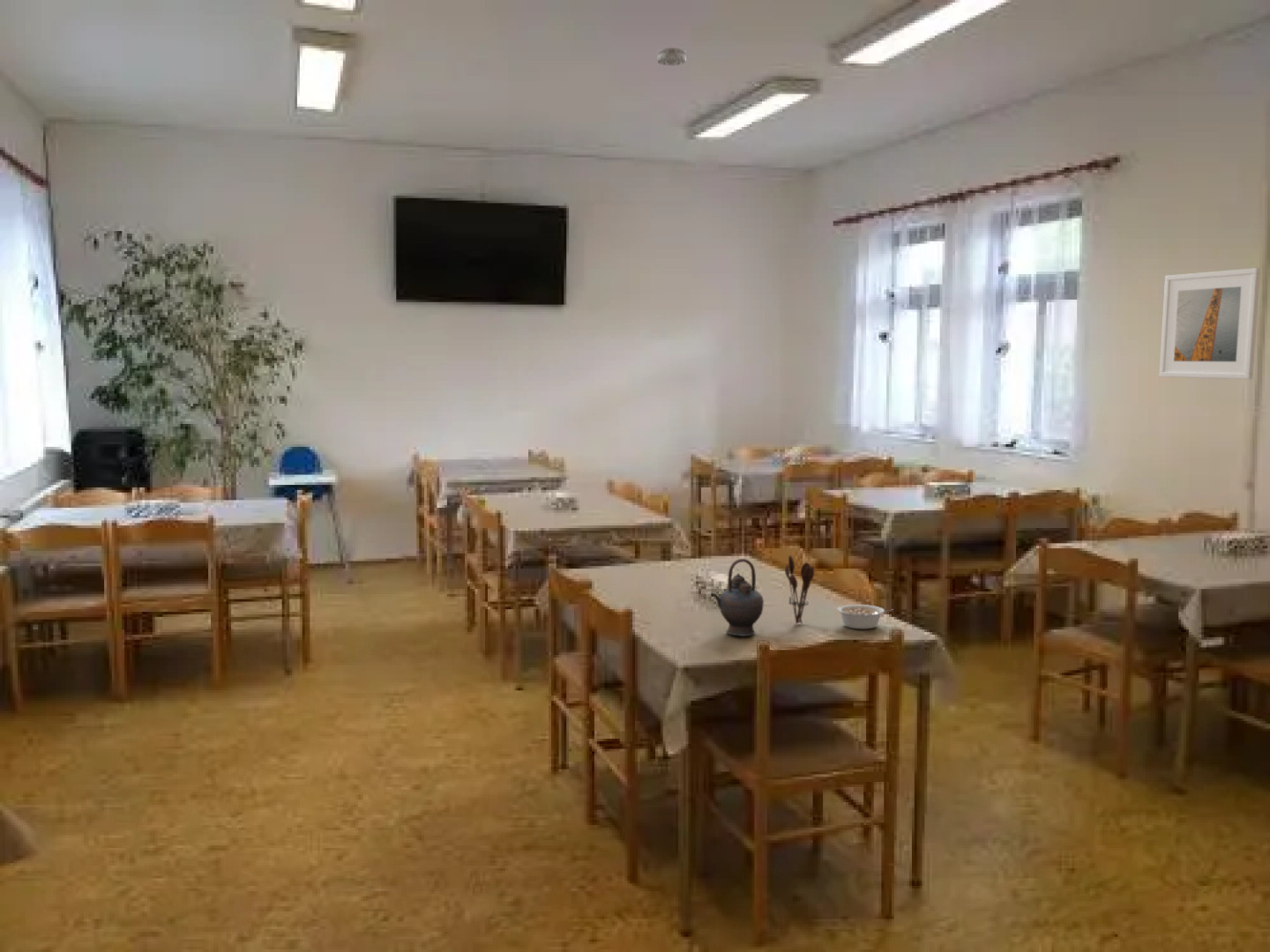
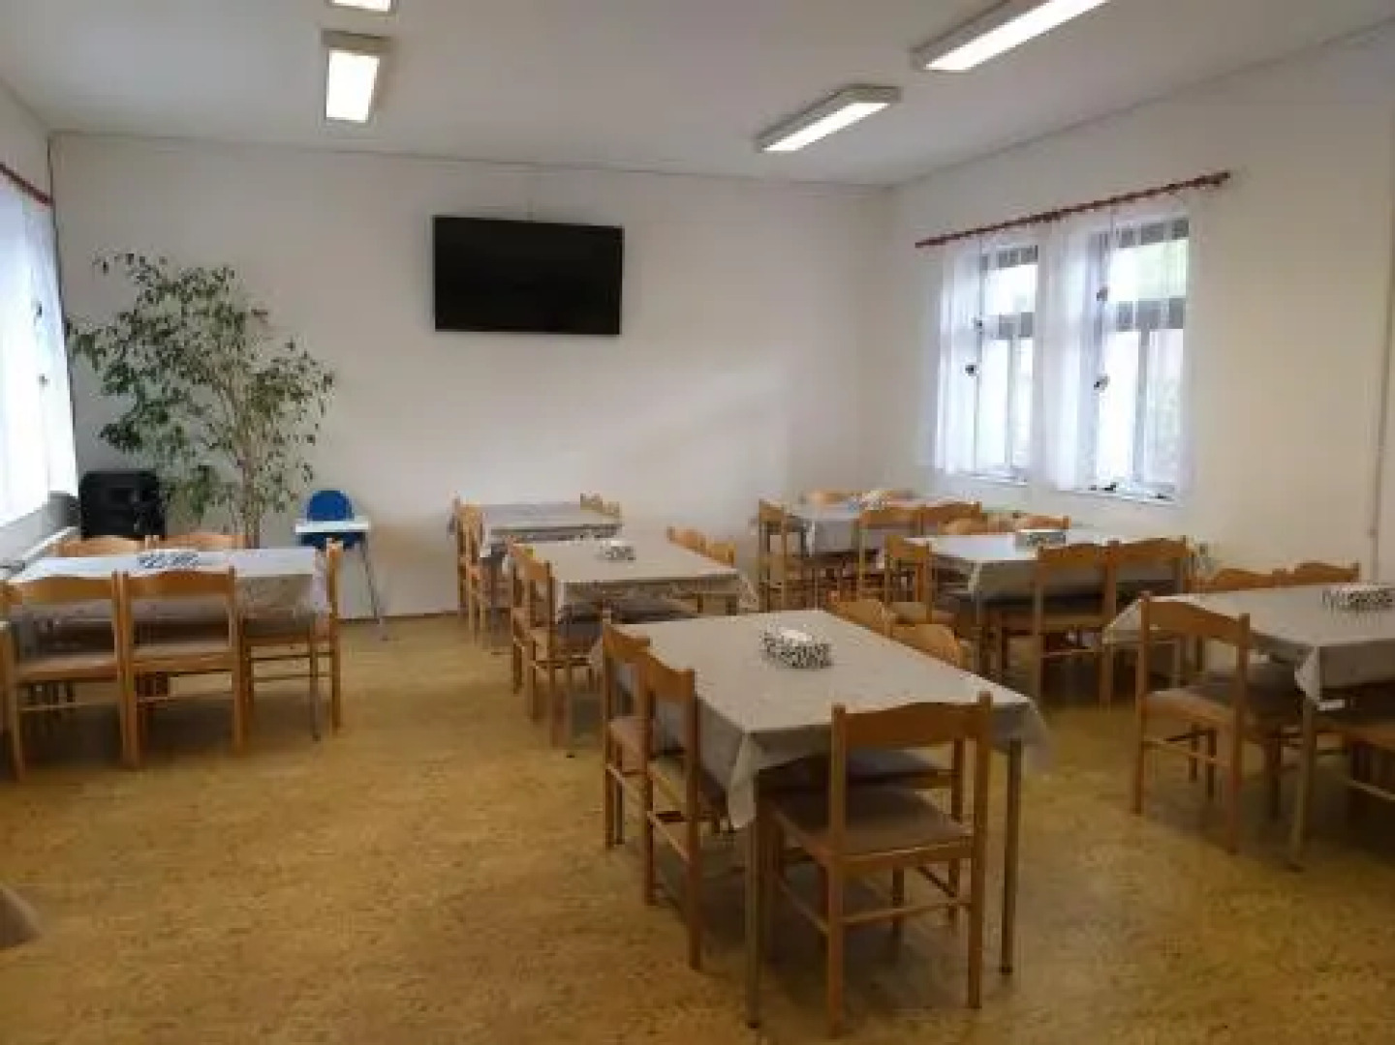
- legume [836,604,894,629]
- utensil holder [784,554,815,625]
- smoke detector [656,47,687,66]
- teapot [710,558,765,637]
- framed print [1159,267,1261,380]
